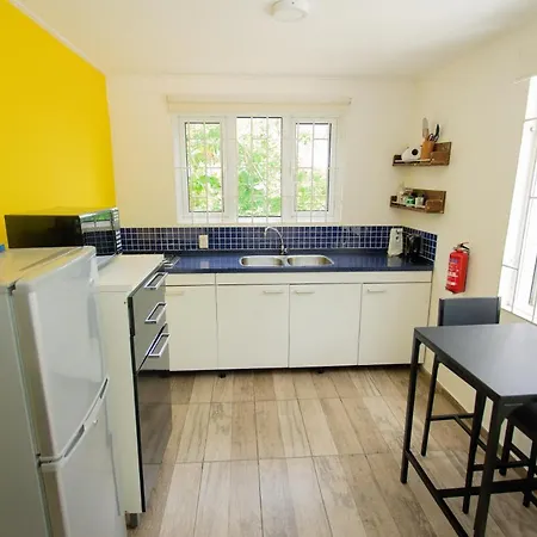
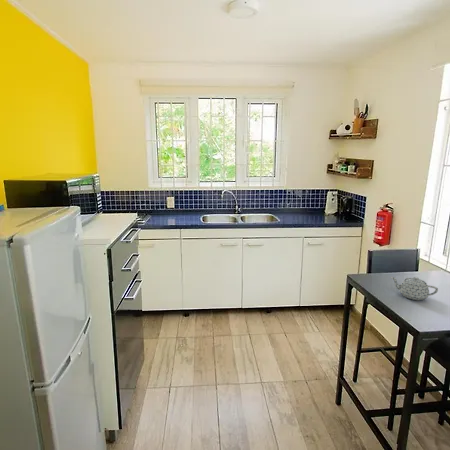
+ teapot [390,276,439,301]
